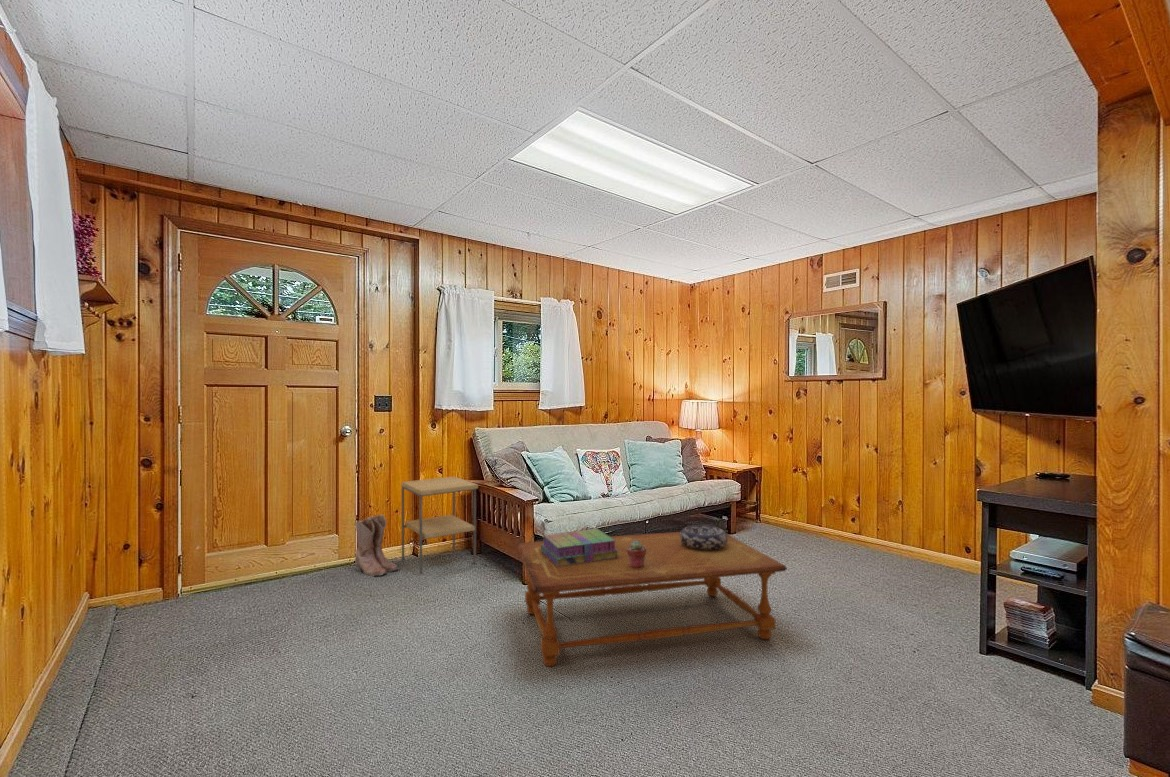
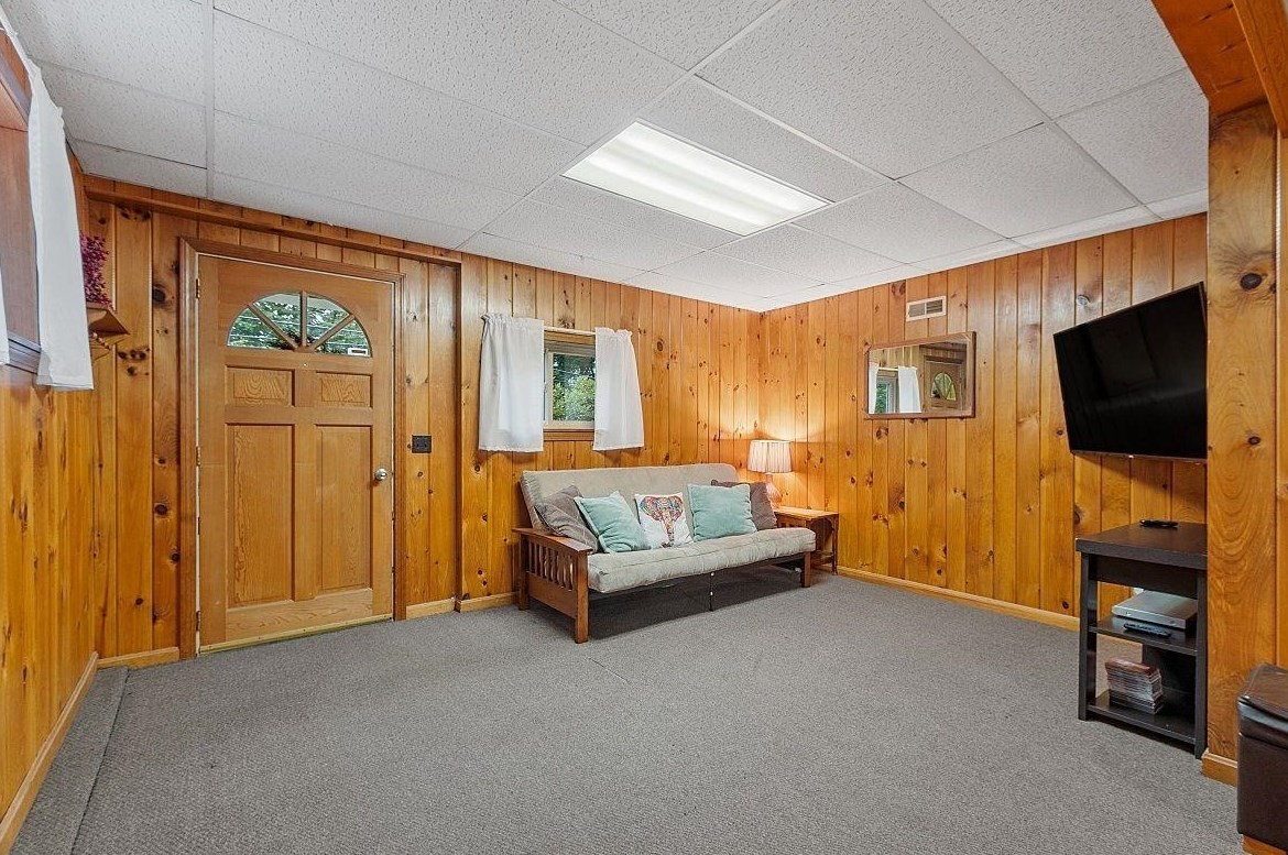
- side table [401,475,479,576]
- stack of books [541,528,619,567]
- potted succulent [627,541,646,568]
- decorative bowl [680,524,728,550]
- coffee table [516,531,788,667]
- boots [354,513,399,577]
